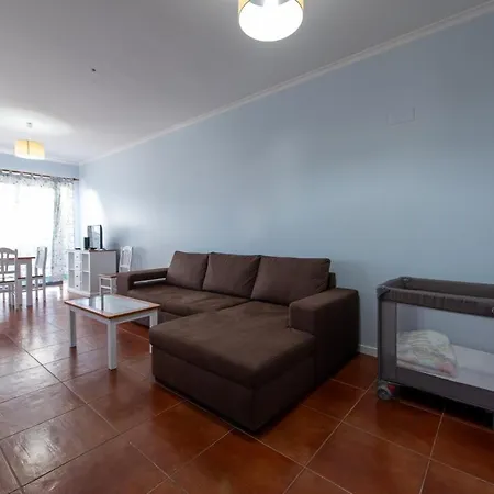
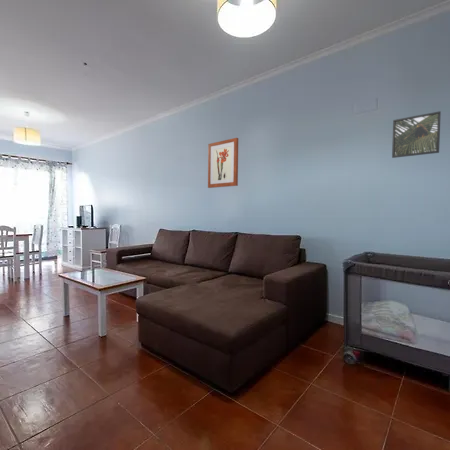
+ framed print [391,110,442,159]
+ wall art [207,137,239,189]
